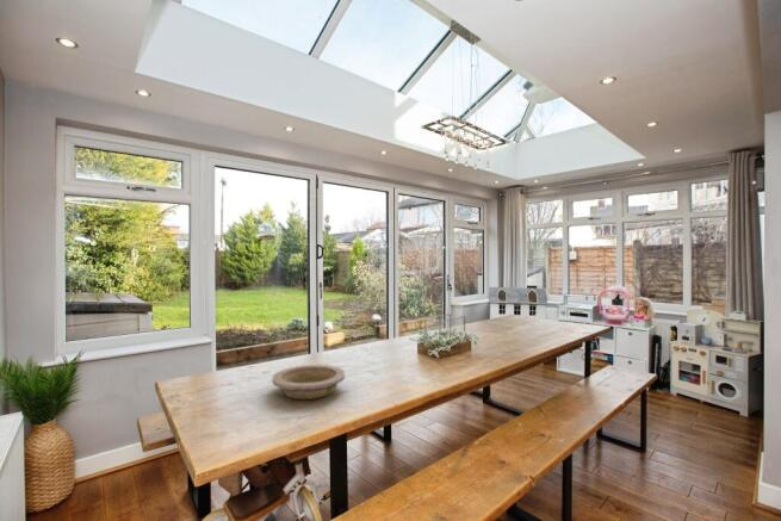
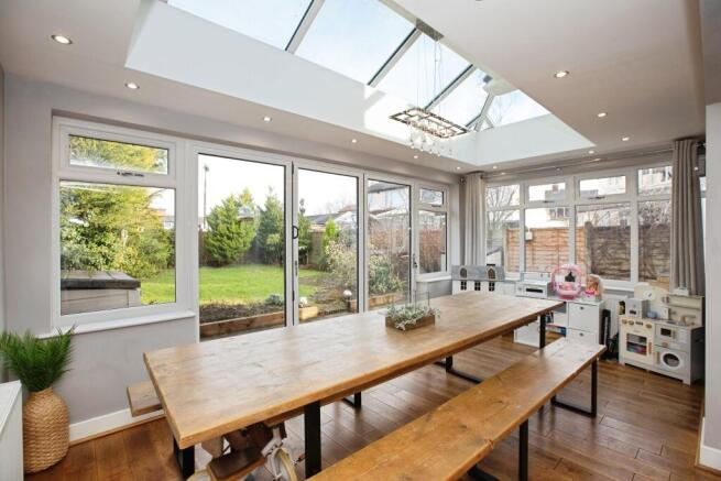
- bowl [271,364,346,401]
